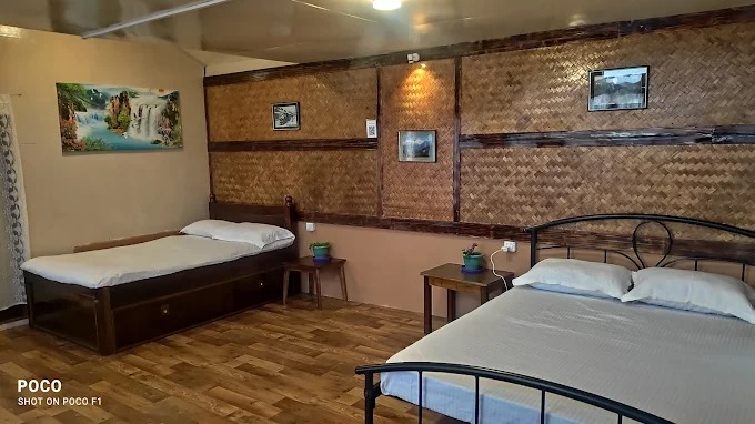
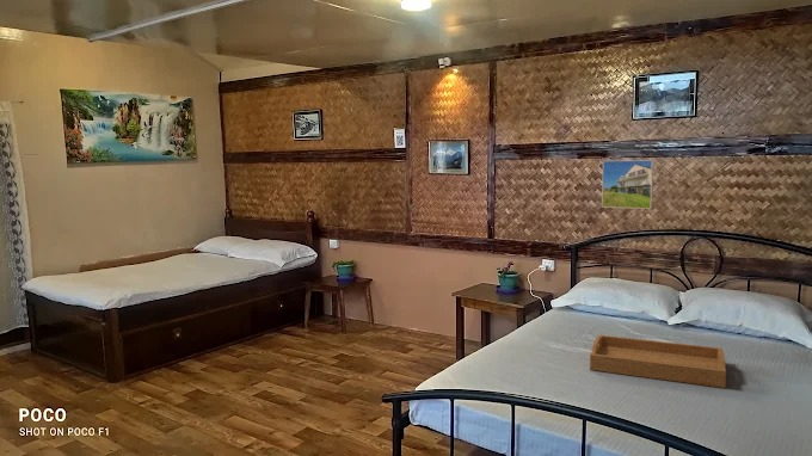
+ serving tray [589,334,727,389]
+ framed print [601,159,654,210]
